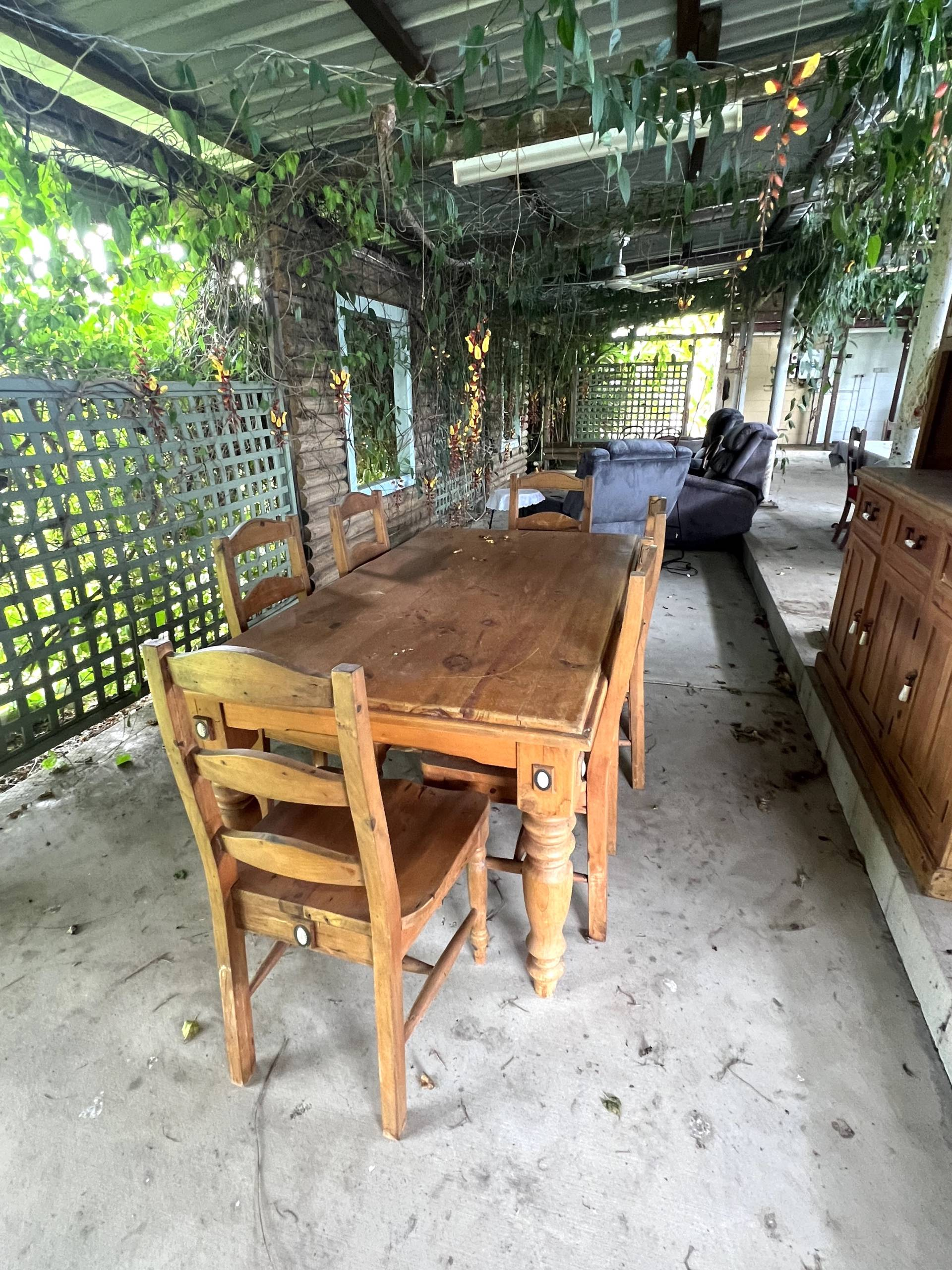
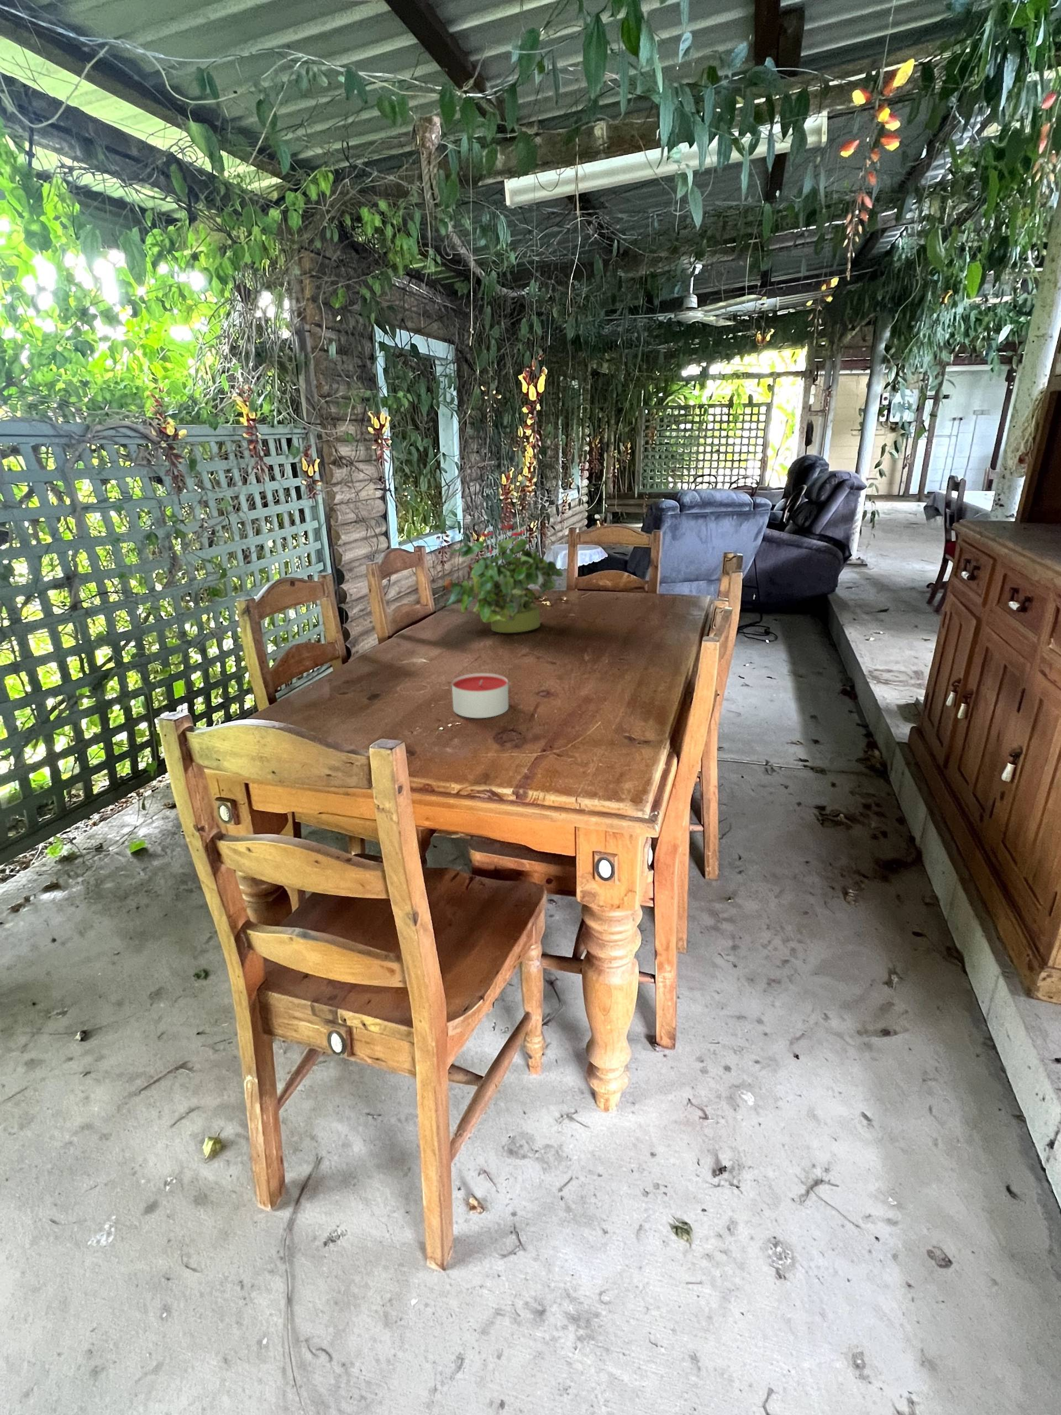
+ candle [451,673,509,719]
+ potted plant [442,523,564,634]
